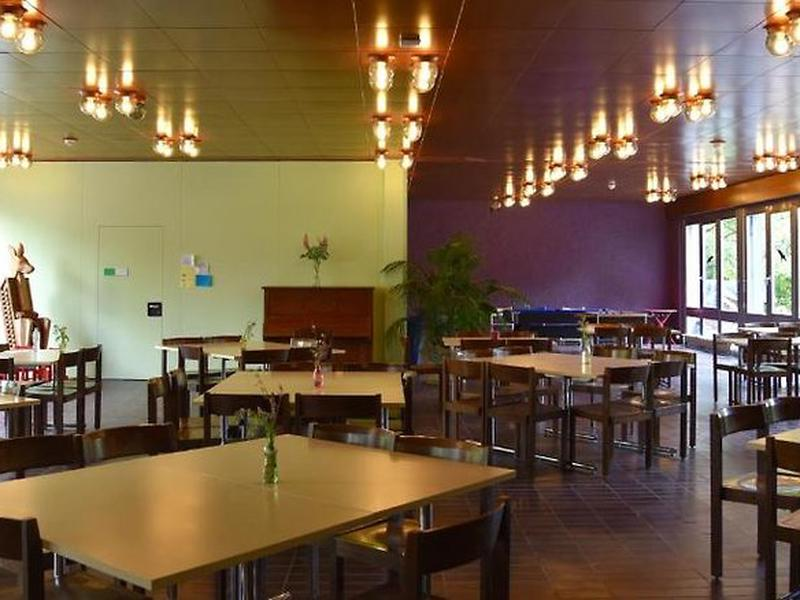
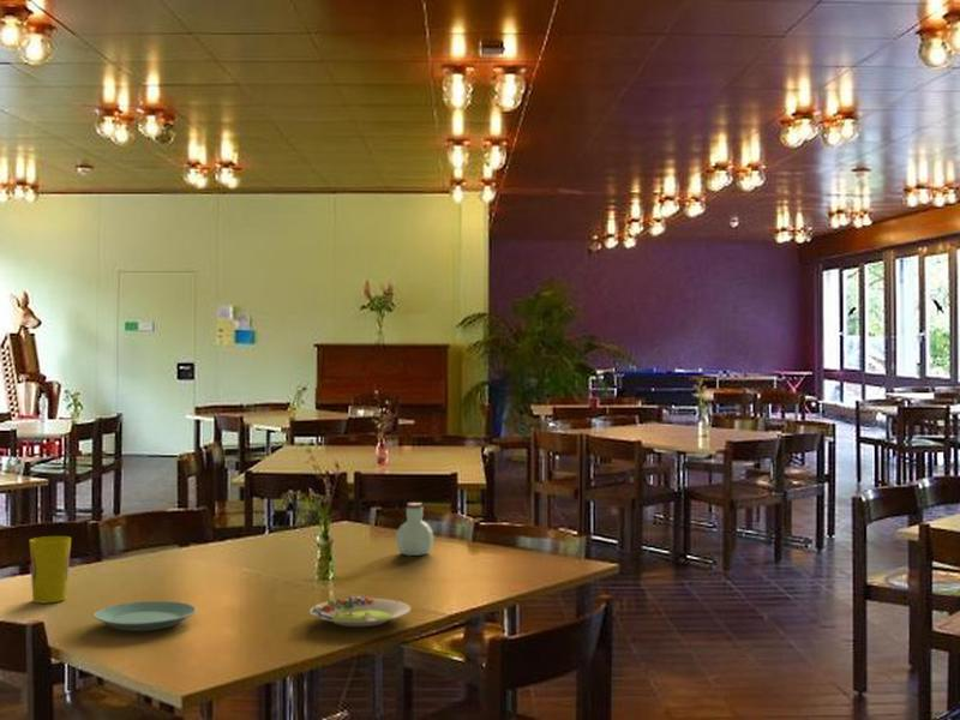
+ salad plate [308,595,412,628]
+ jar [394,502,436,557]
+ cup [28,535,72,604]
+ plate [92,600,198,631]
